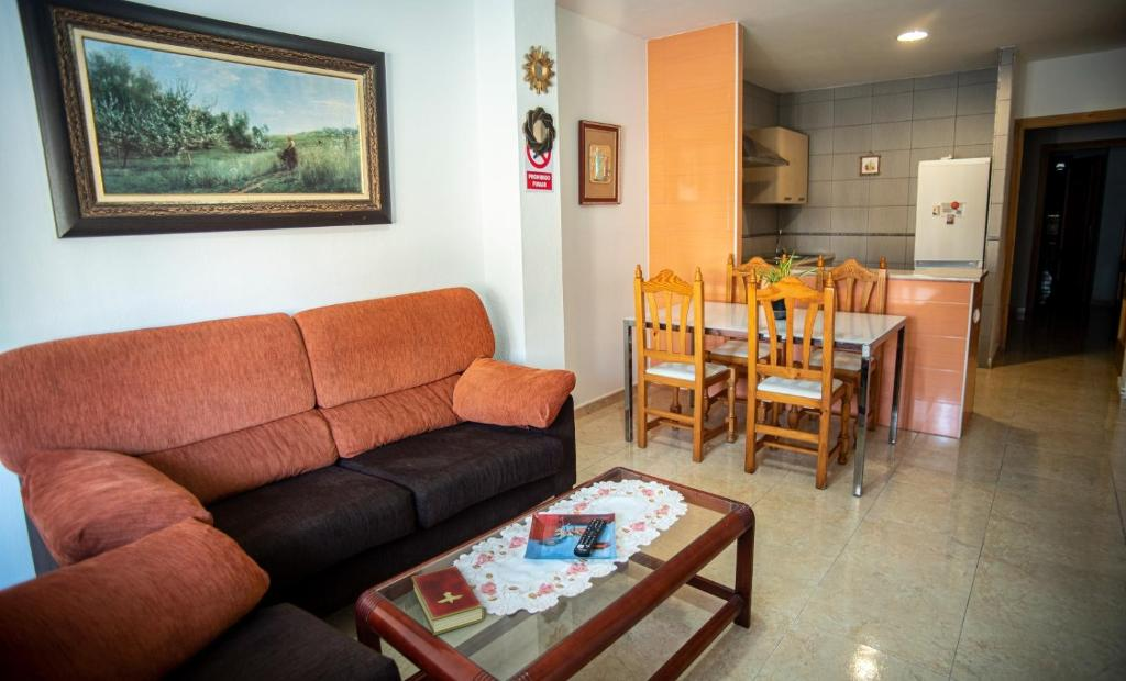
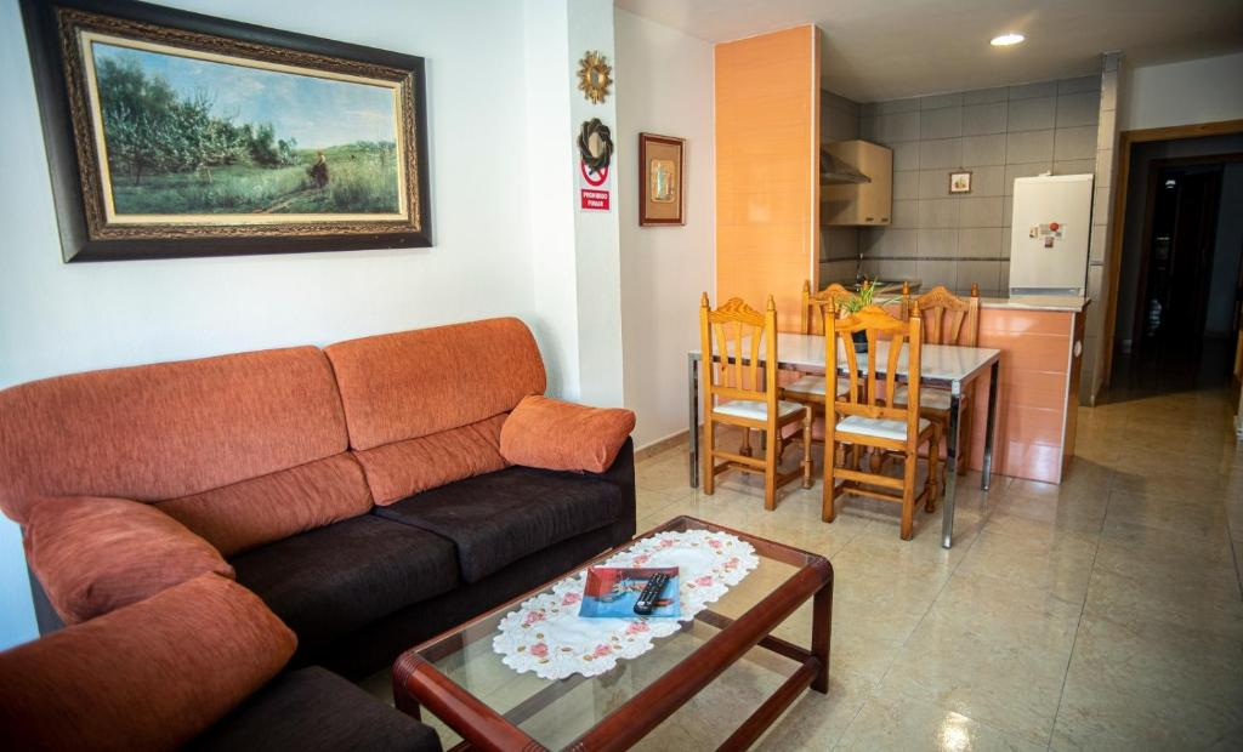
- hardcover book [410,565,485,636]
